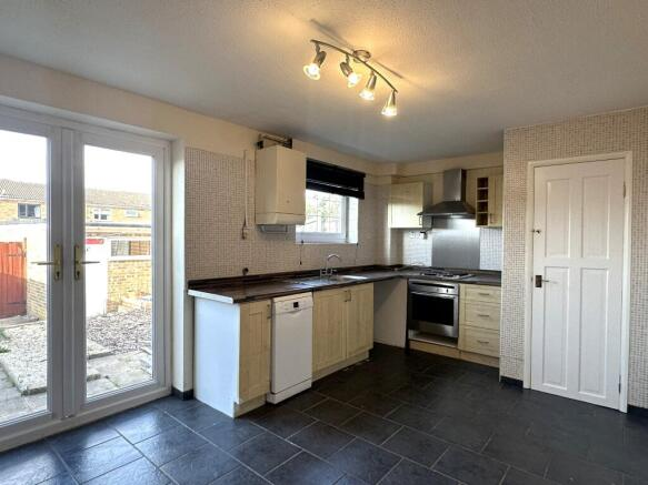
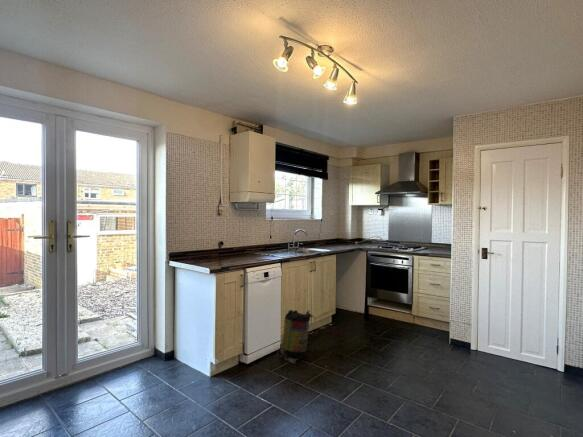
+ trash can [273,309,314,364]
